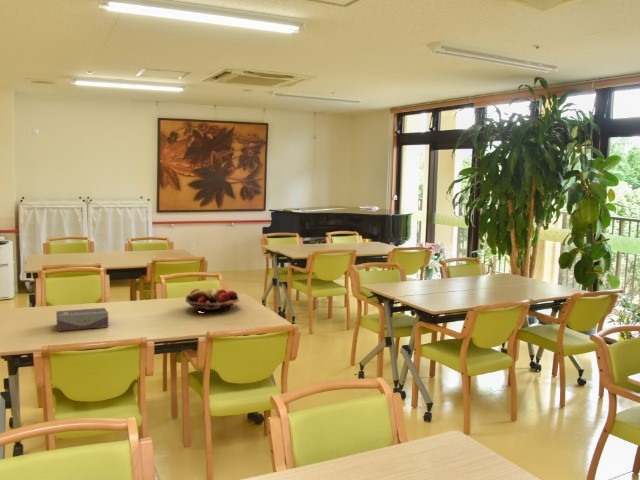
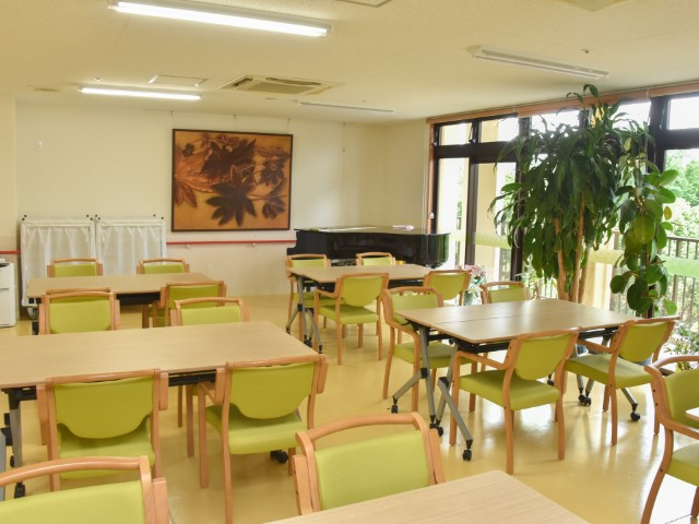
- fruit basket [185,288,240,313]
- tissue box [55,307,109,332]
